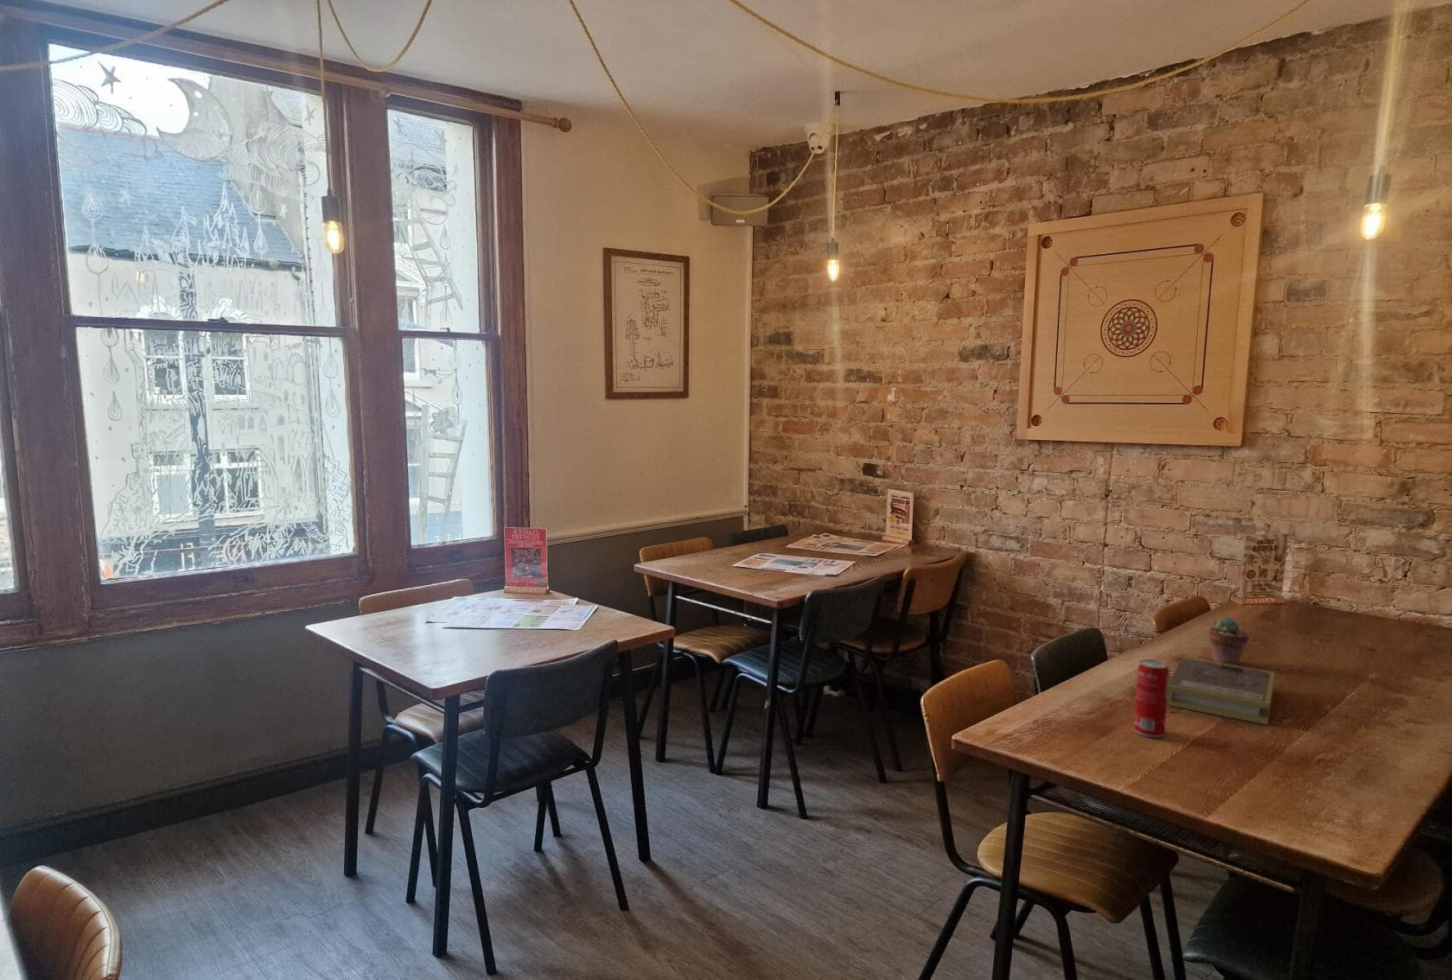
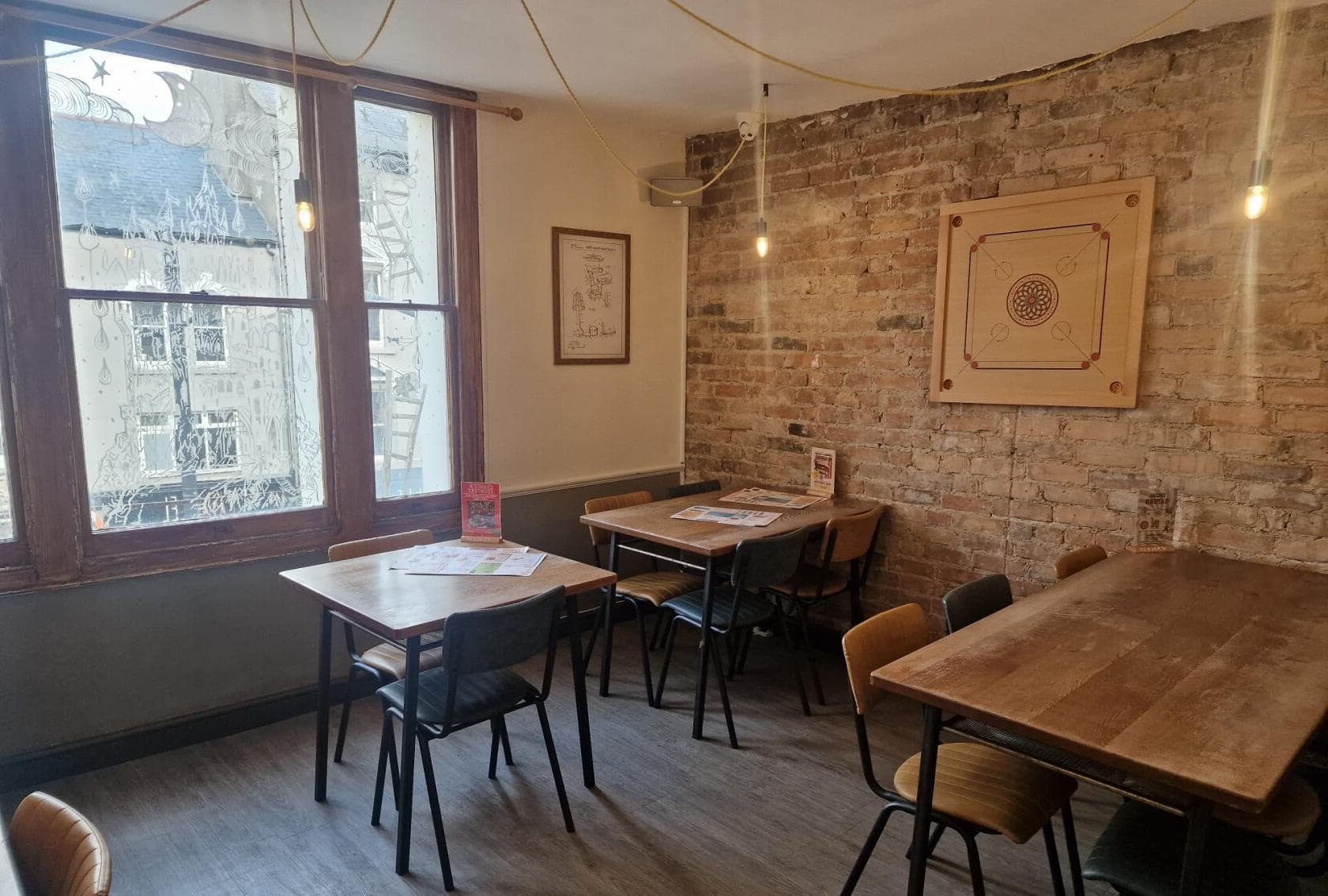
- book [1167,656,1276,726]
- beverage can [1133,658,1170,738]
- potted succulent [1207,616,1250,666]
